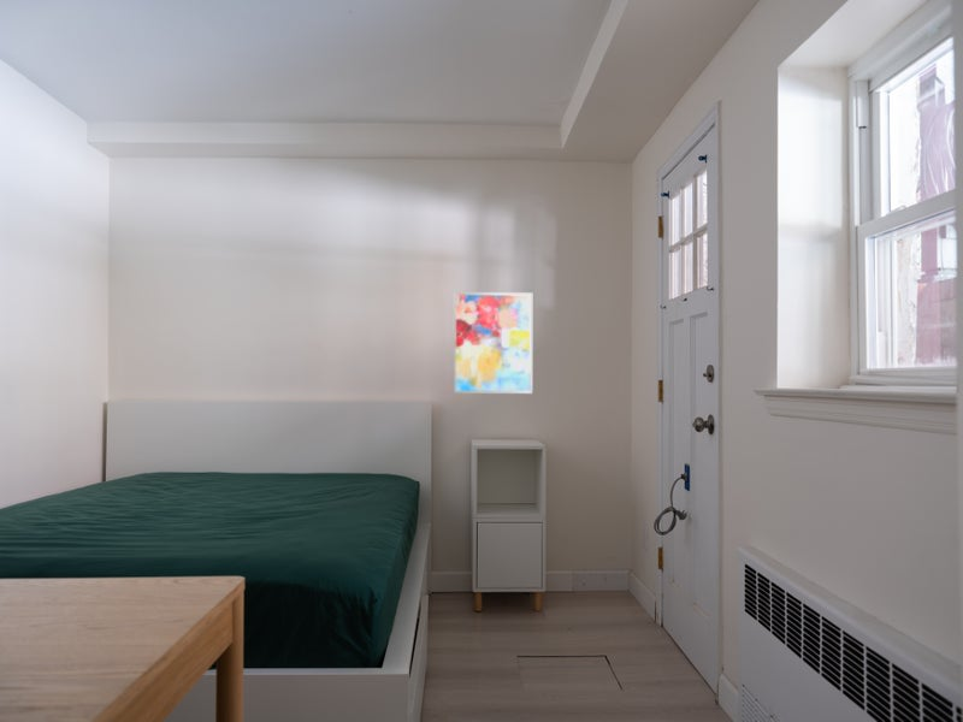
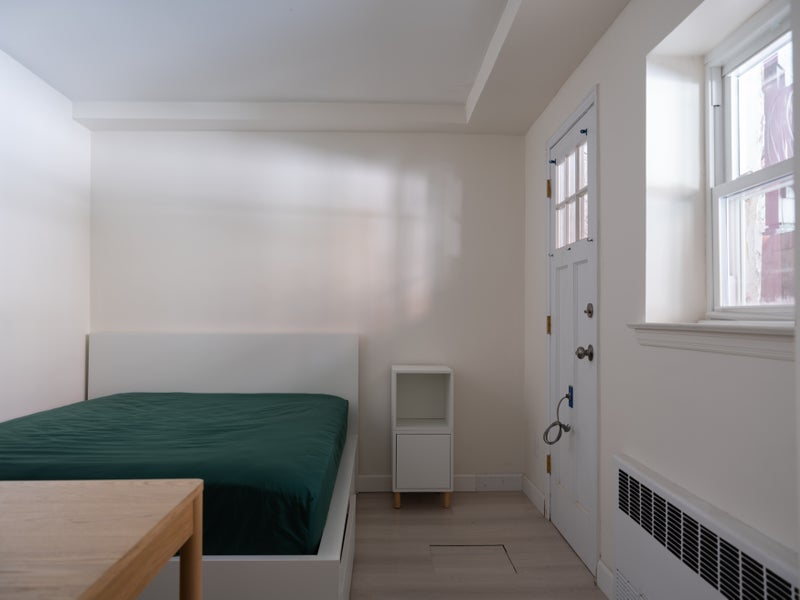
- wall art [453,291,533,395]
